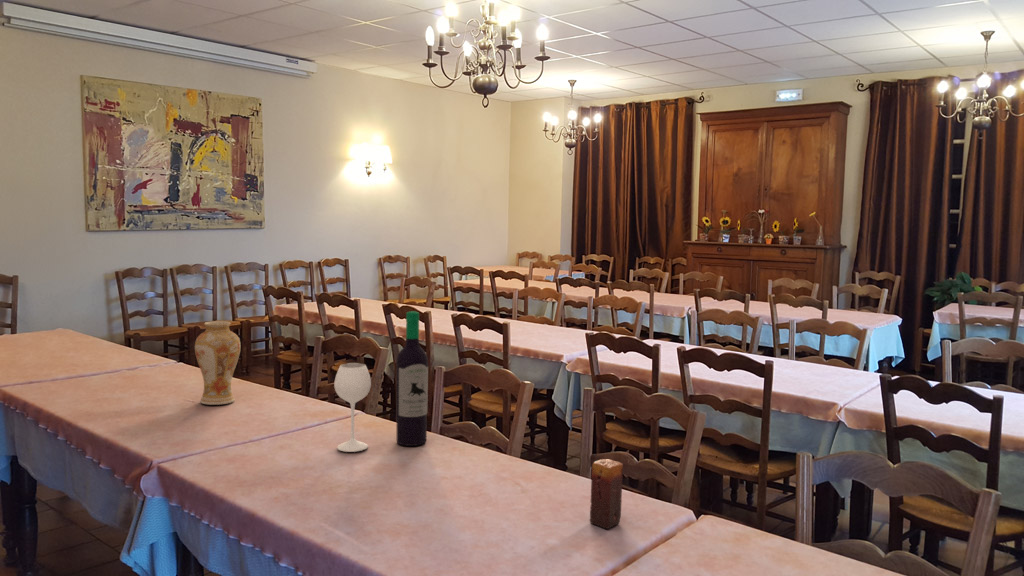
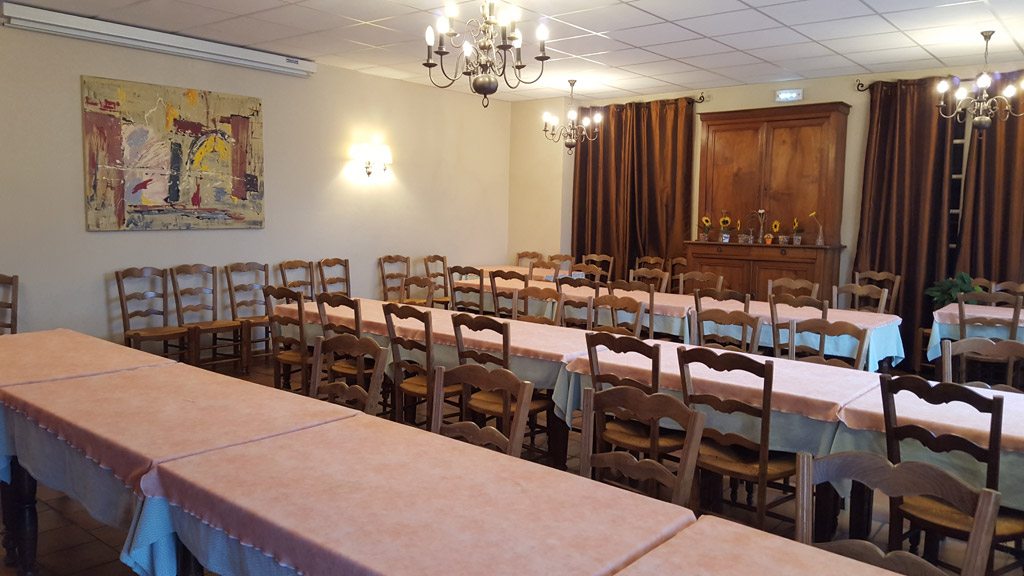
- wine bottle [333,310,429,453]
- candle [589,458,624,530]
- vase [194,320,241,406]
